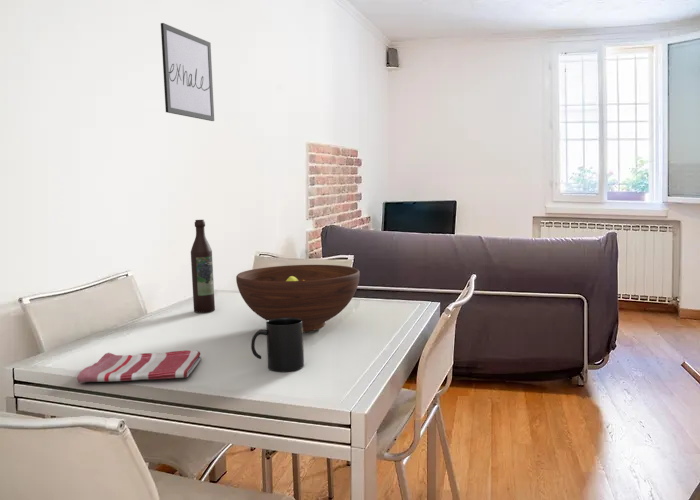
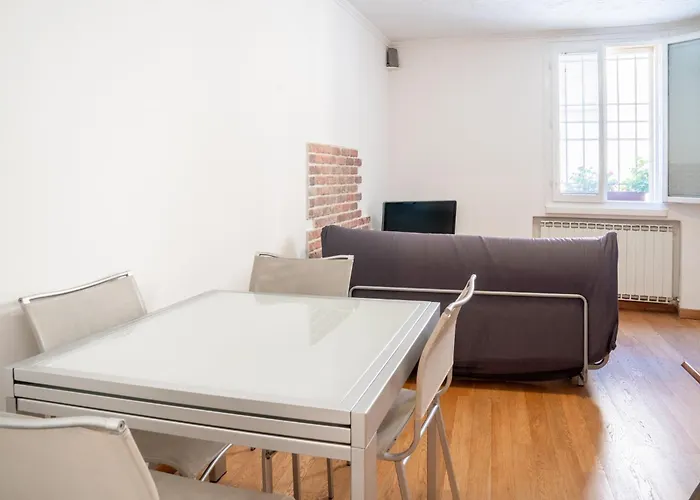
- fruit bowl [235,264,361,333]
- wine bottle [190,219,216,314]
- dish towel [76,349,202,384]
- wall art [160,22,215,122]
- mug [250,318,305,372]
